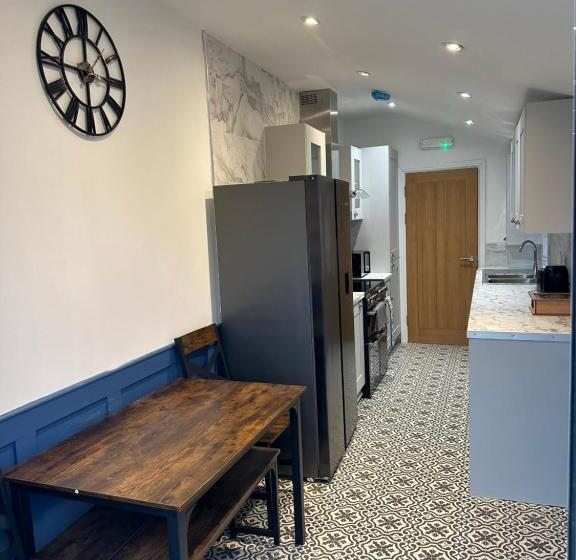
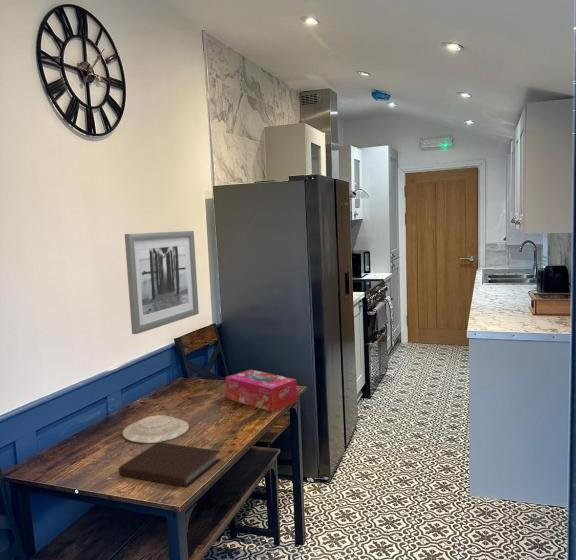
+ notebook [118,442,222,488]
+ tissue box [225,368,298,413]
+ wall art [124,230,200,335]
+ plate [122,414,190,444]
